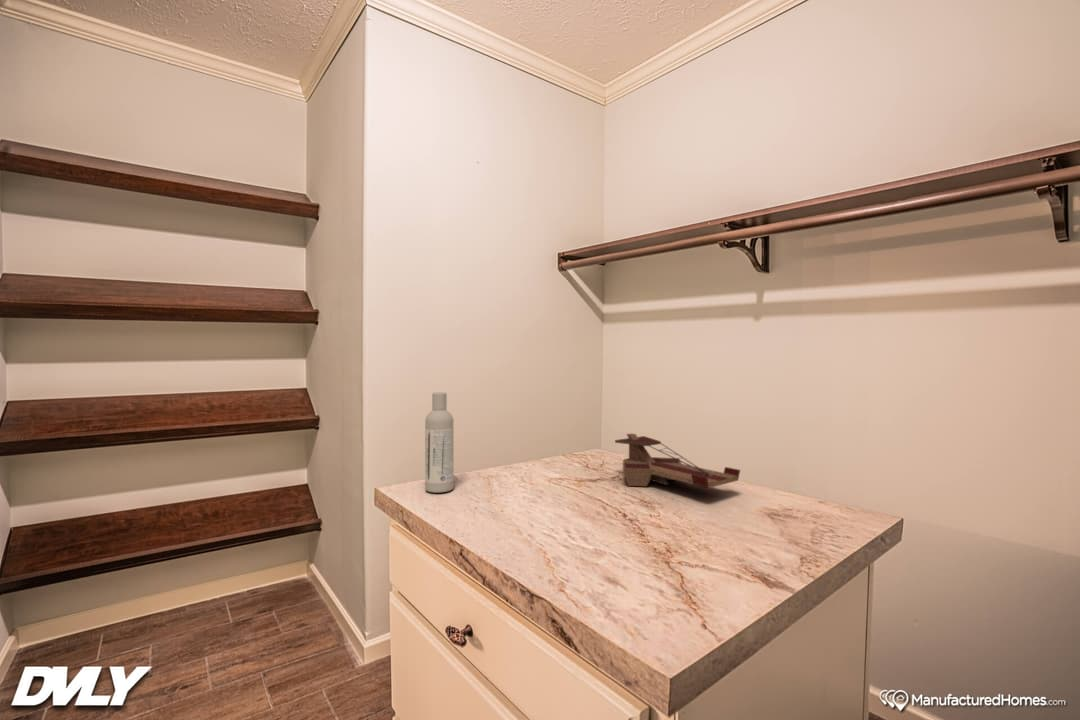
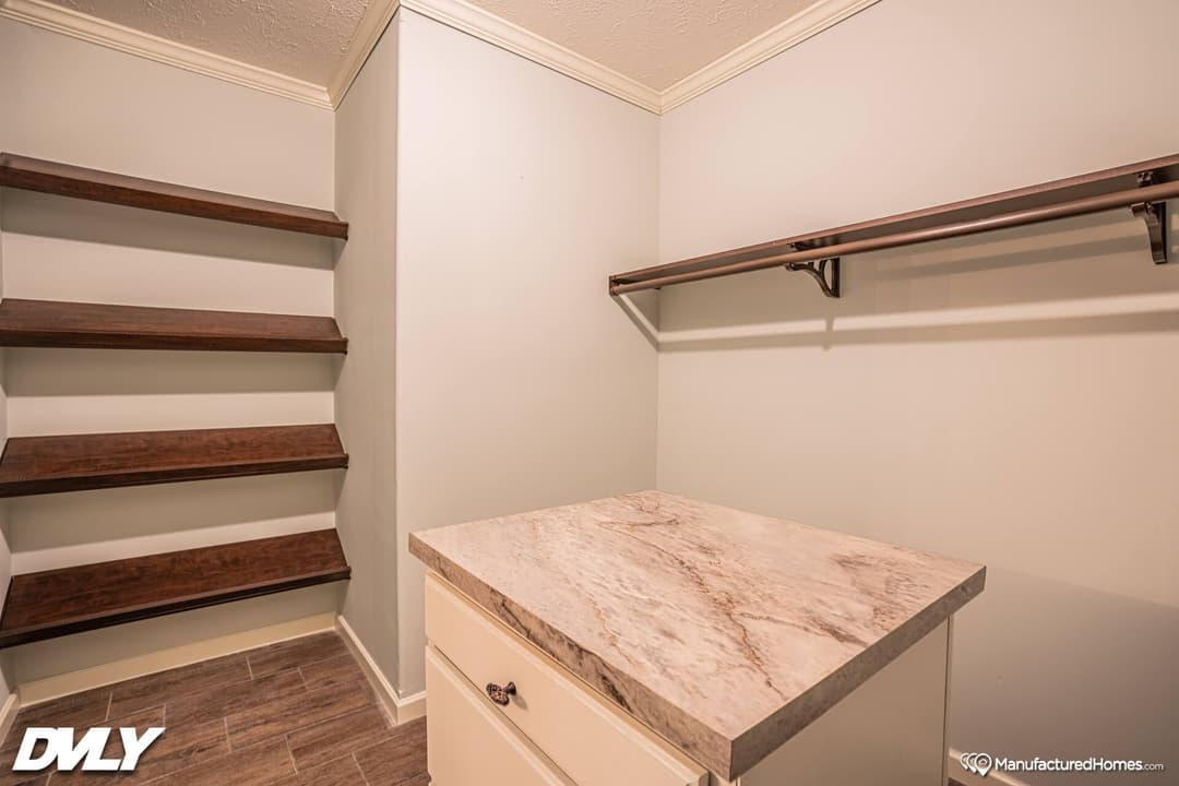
- bottle [424,391,455,494]
- jewelry box [614,432,741,489]
